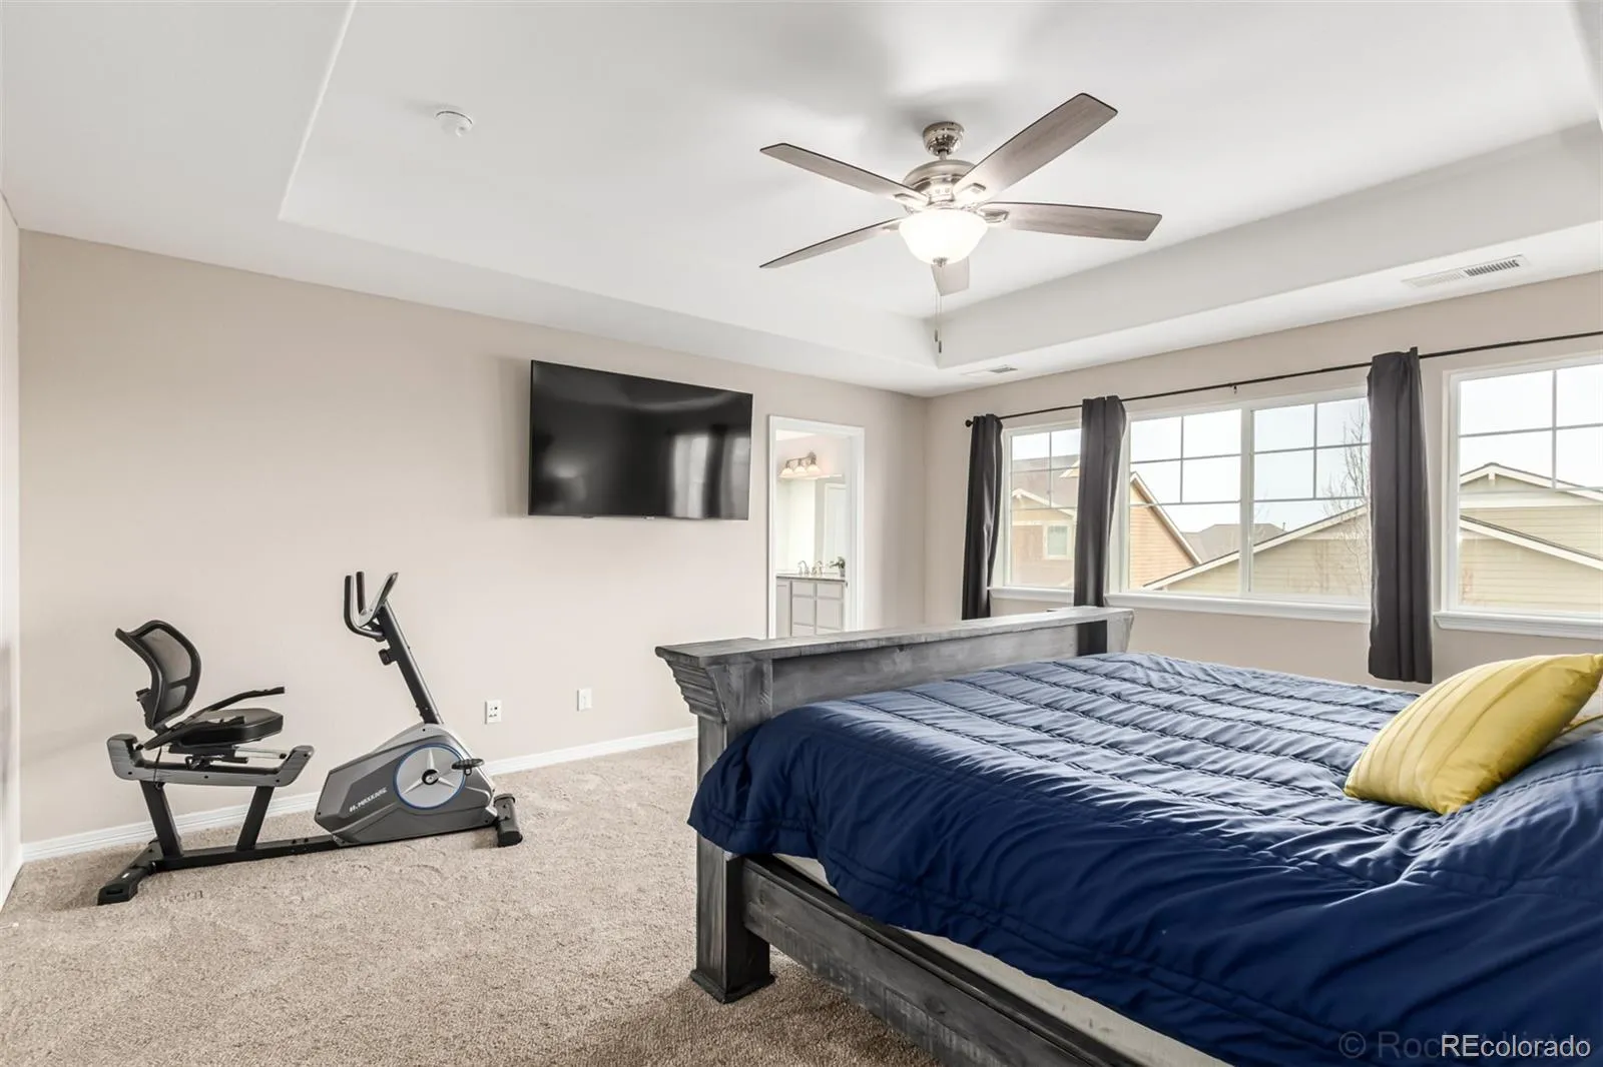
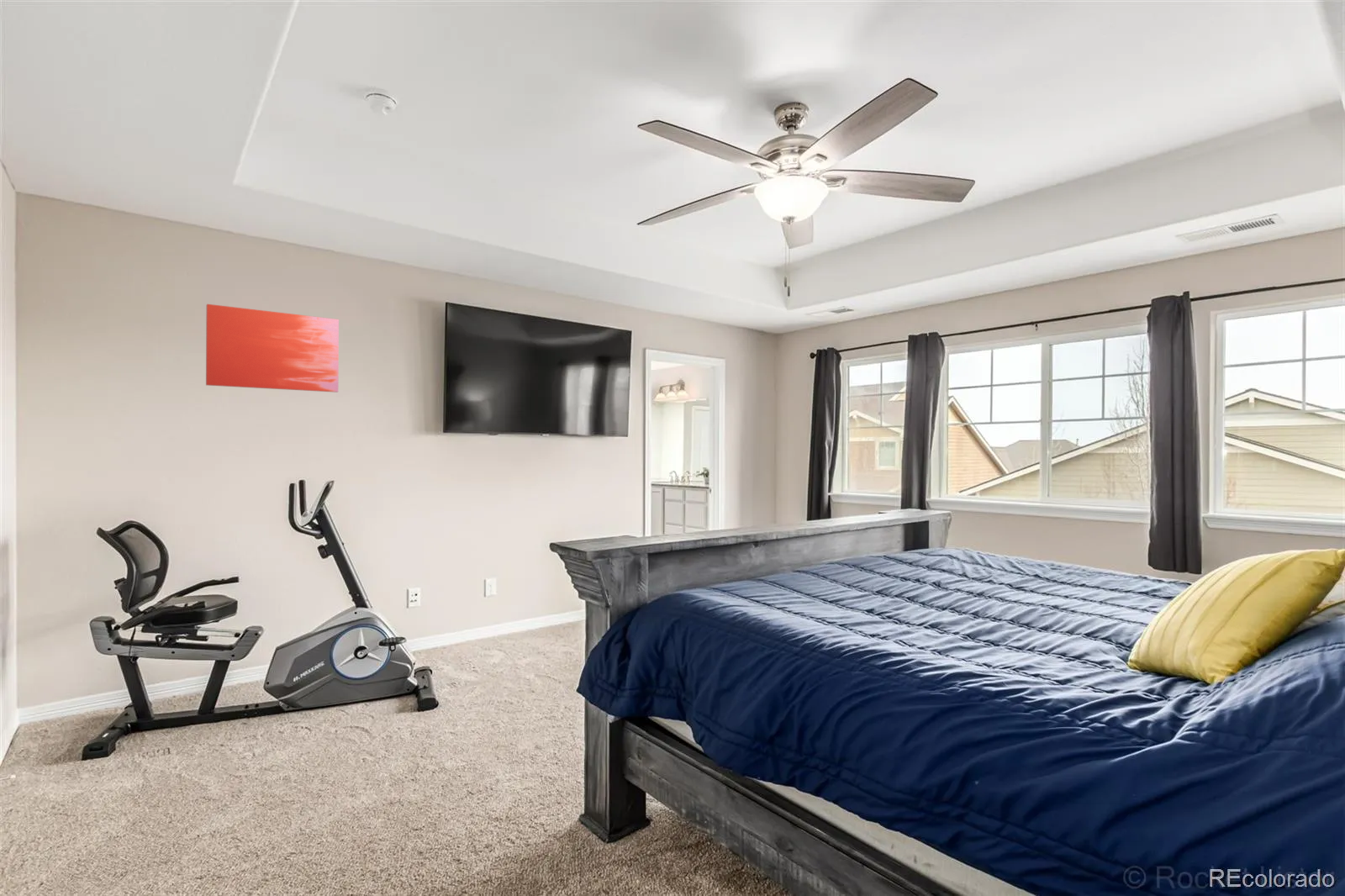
+ wall art [205,303,340,393]
